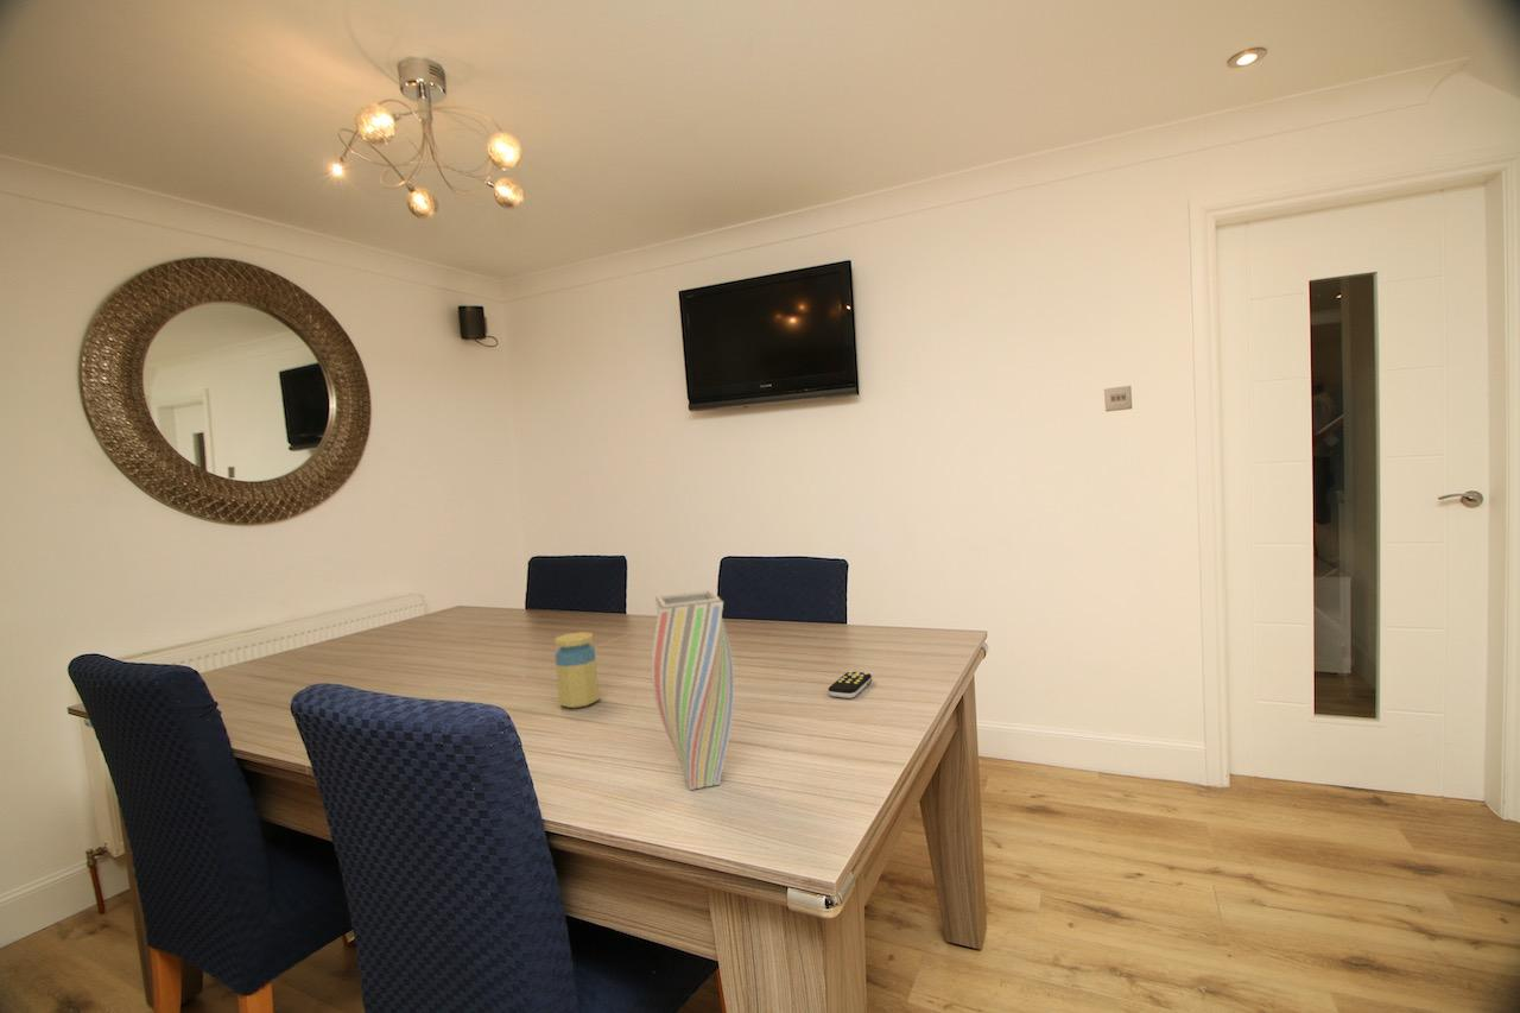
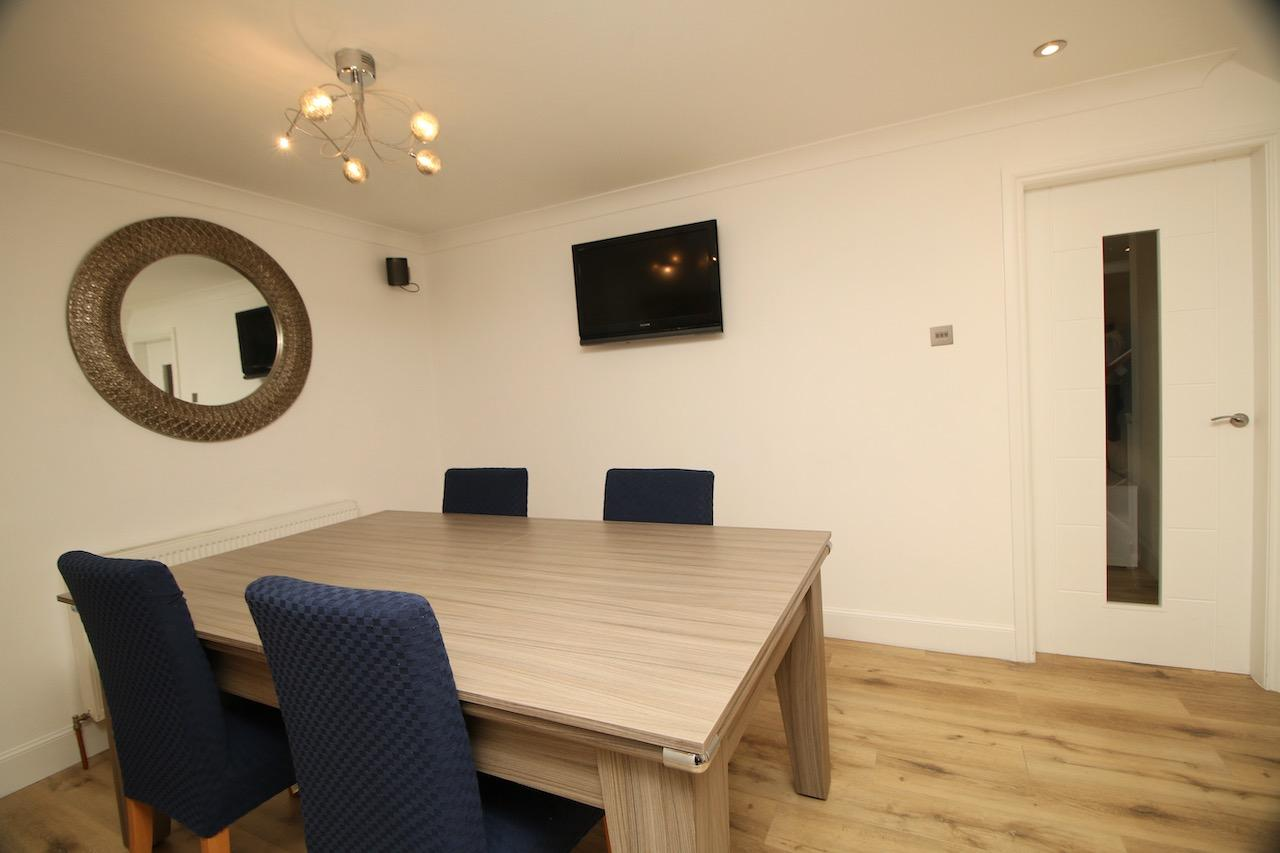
- vase [651,588,736,791]
- jar [553,631,600,709]
- remote control [828,670,873,699]
